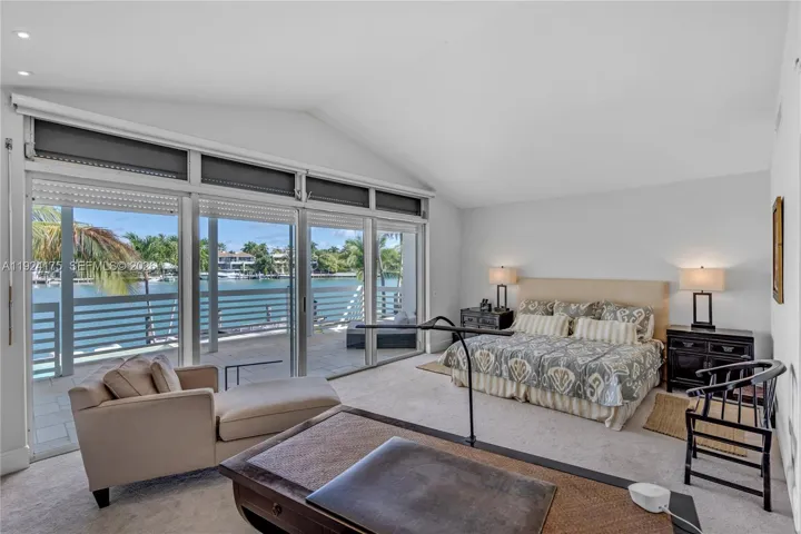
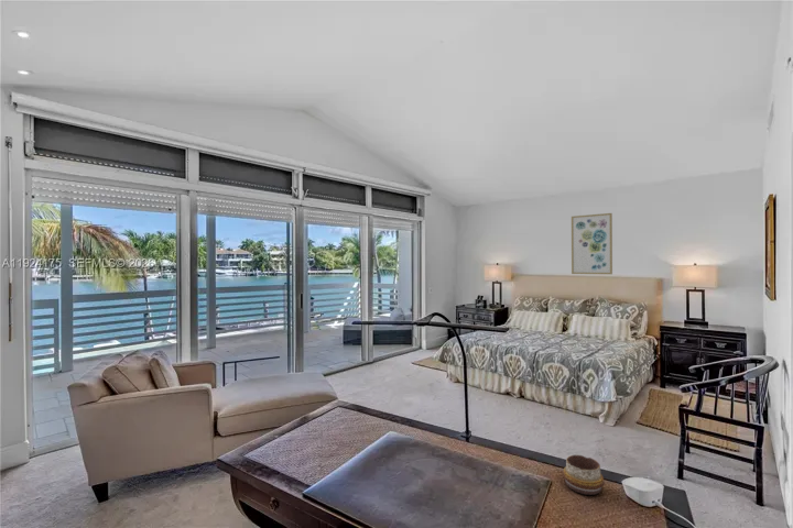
+ decorative bowl [562,454,606,496]
+ wall art [571,212,613,275]
